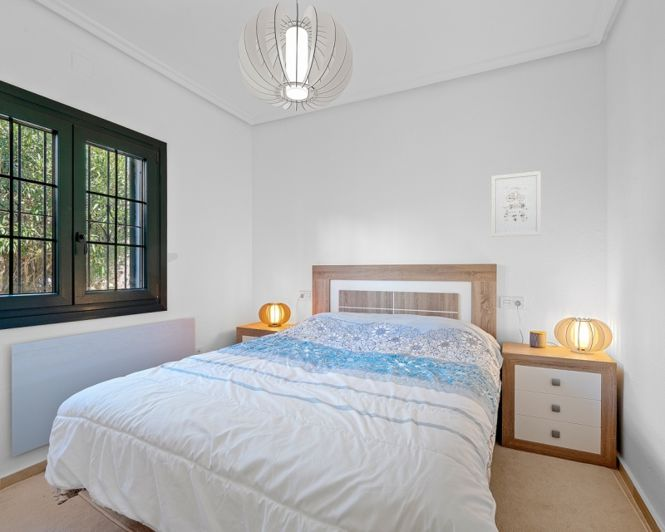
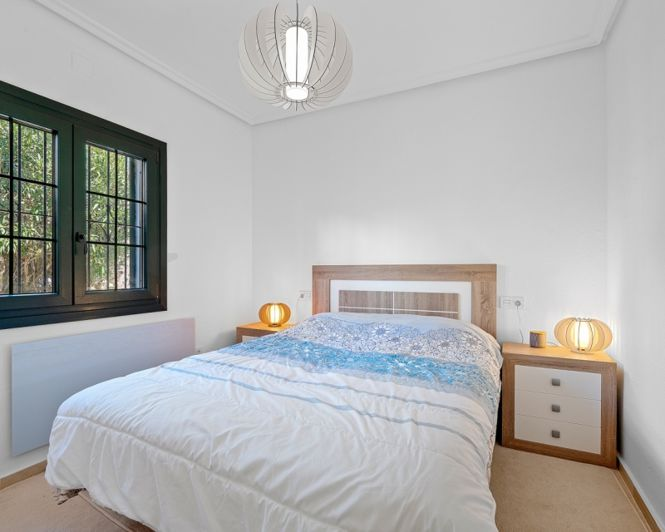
- wall art [491,170,542,238]
